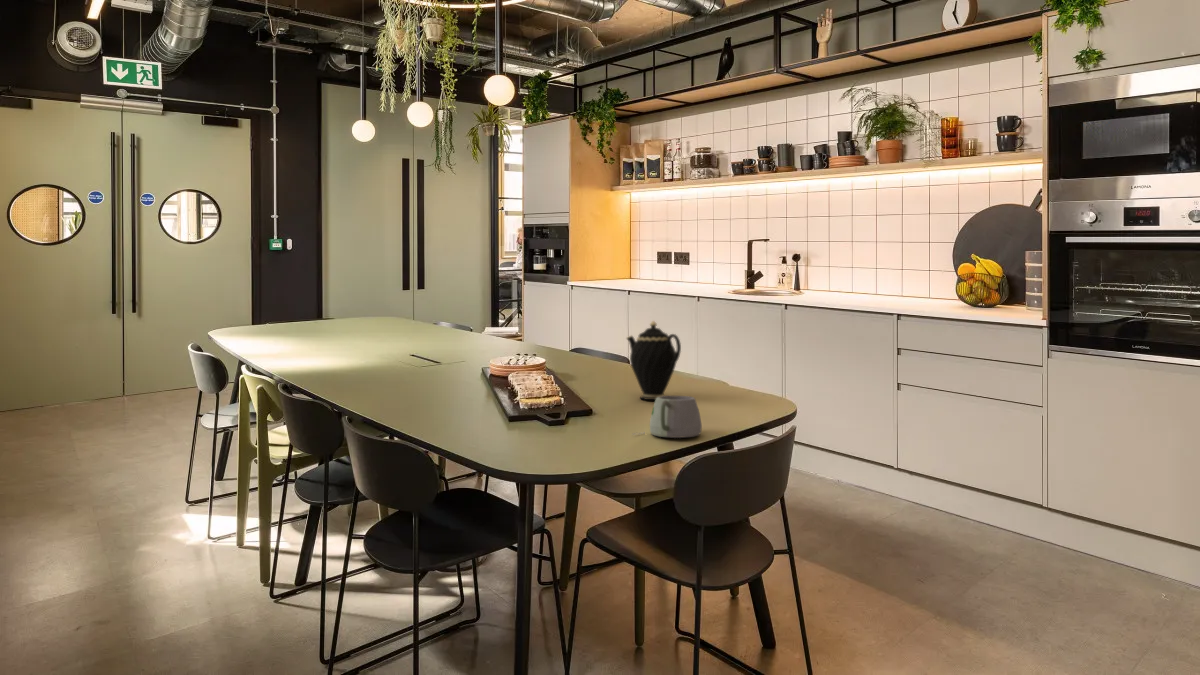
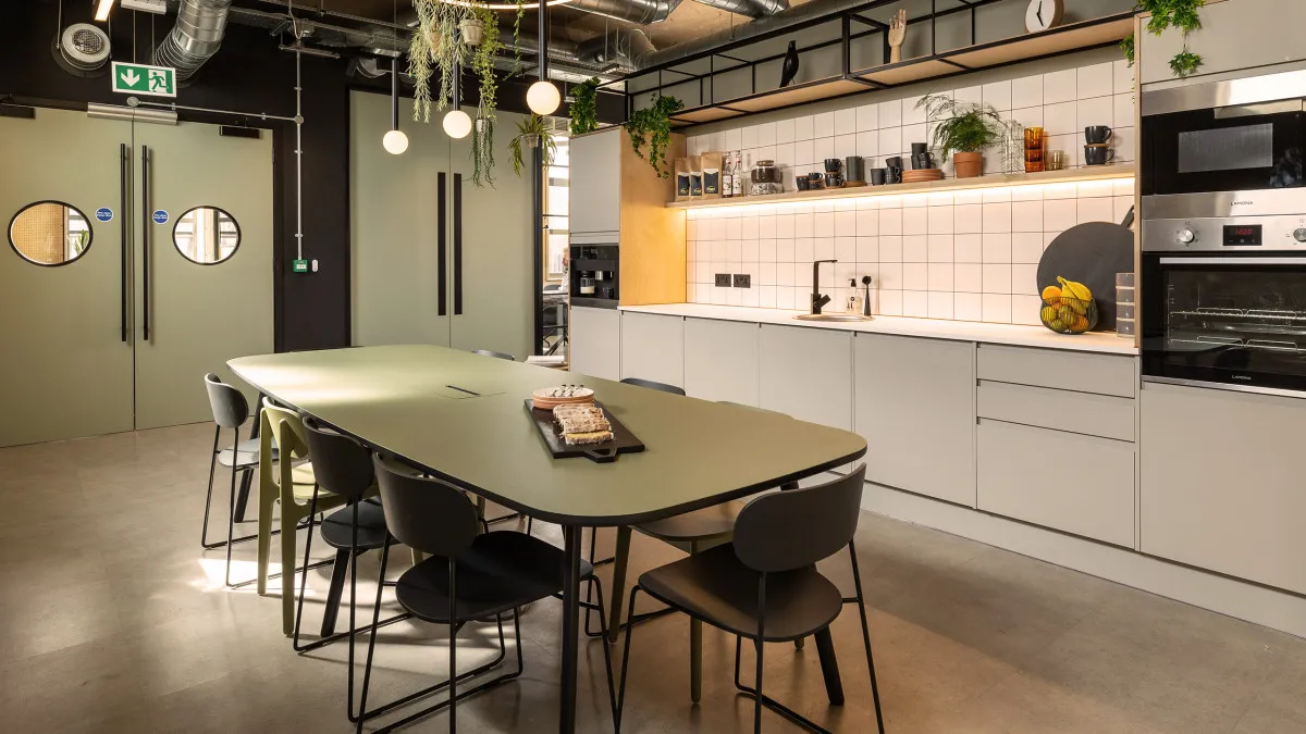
- teapot [625,320,682,401]
- mug [631,395,703,439]
